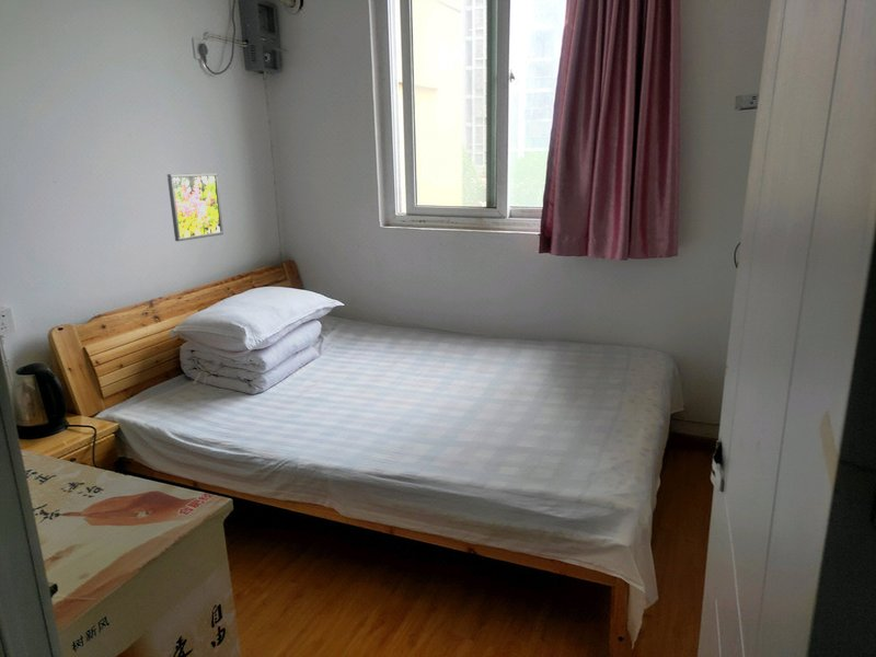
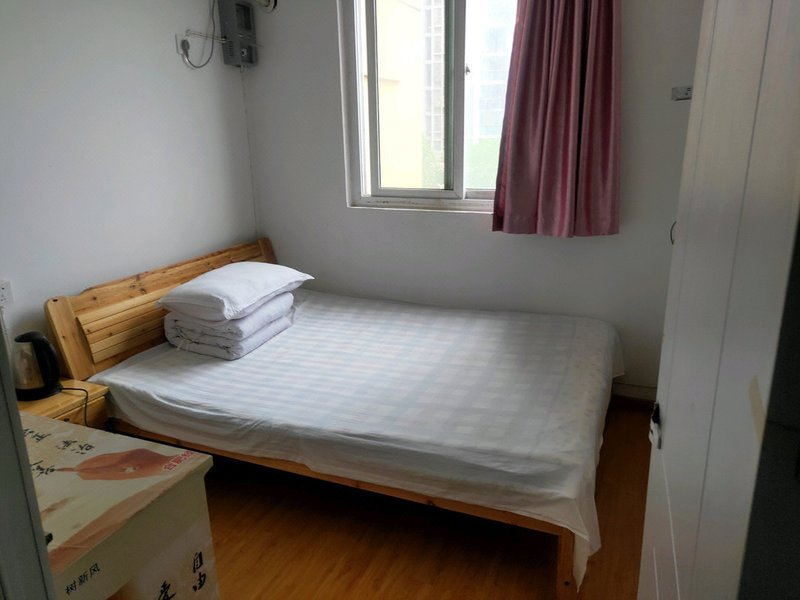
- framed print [166,172,224,242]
